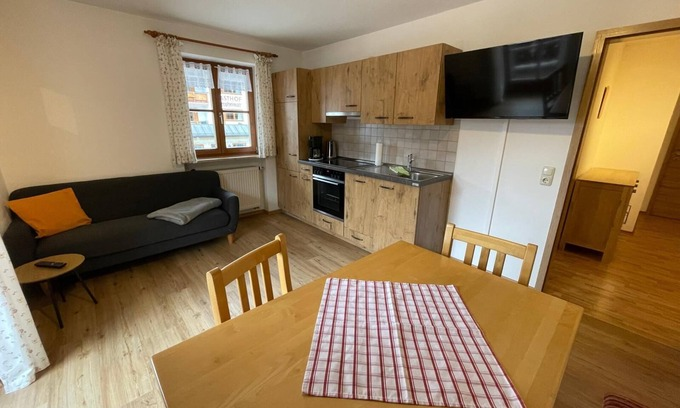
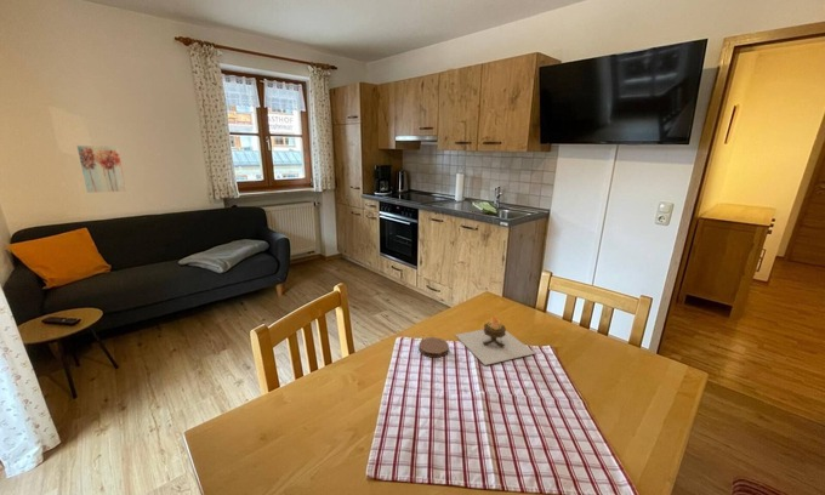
+ coaster [417,336,450,358]
+ candle [454,315,536,366]
+ wall art [76,144,127,194]
